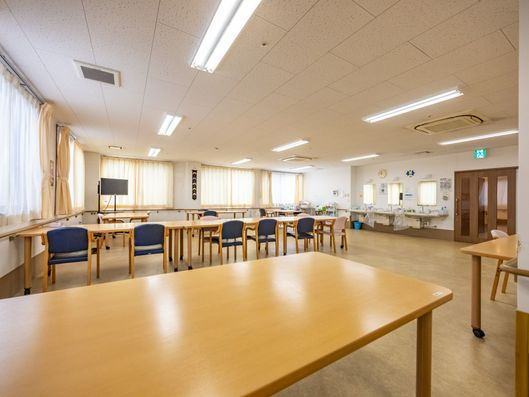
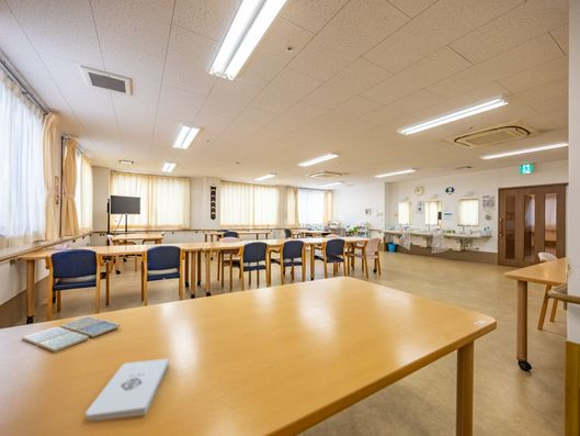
+ drink coaster [21,315,122,353]
+ notepad [84,358,170,422]
